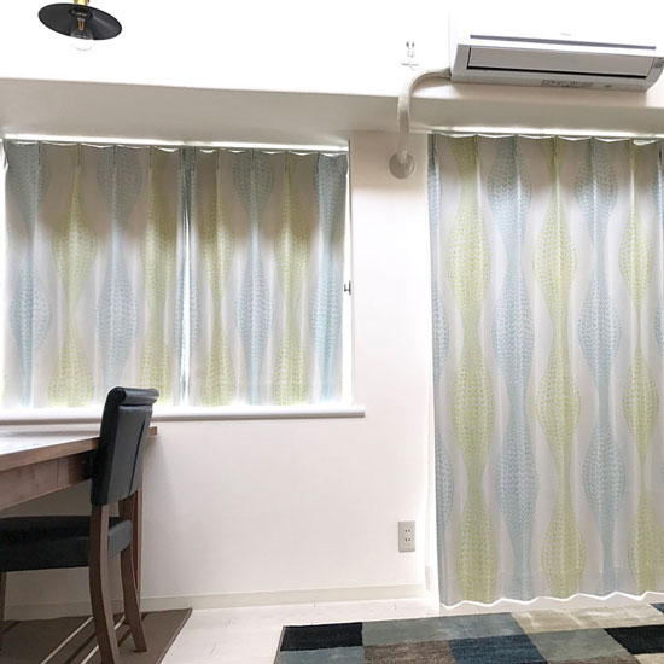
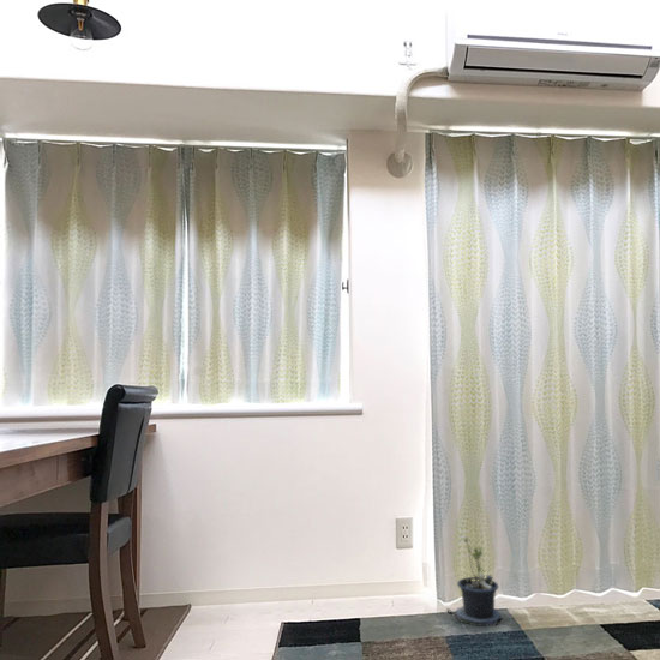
+ potted plant [445,535,504,628]
